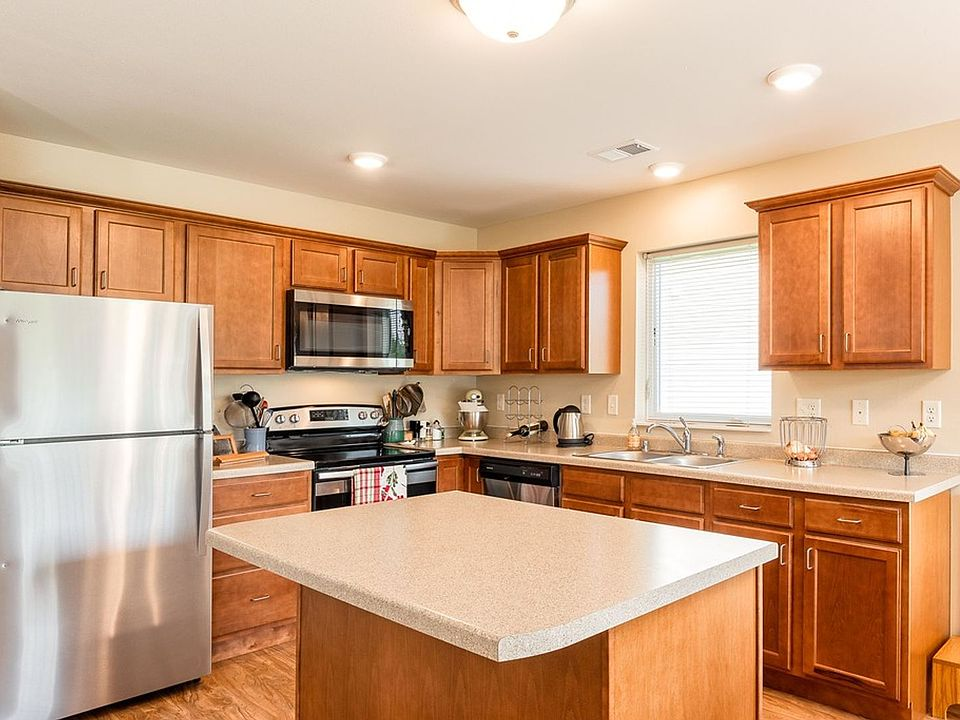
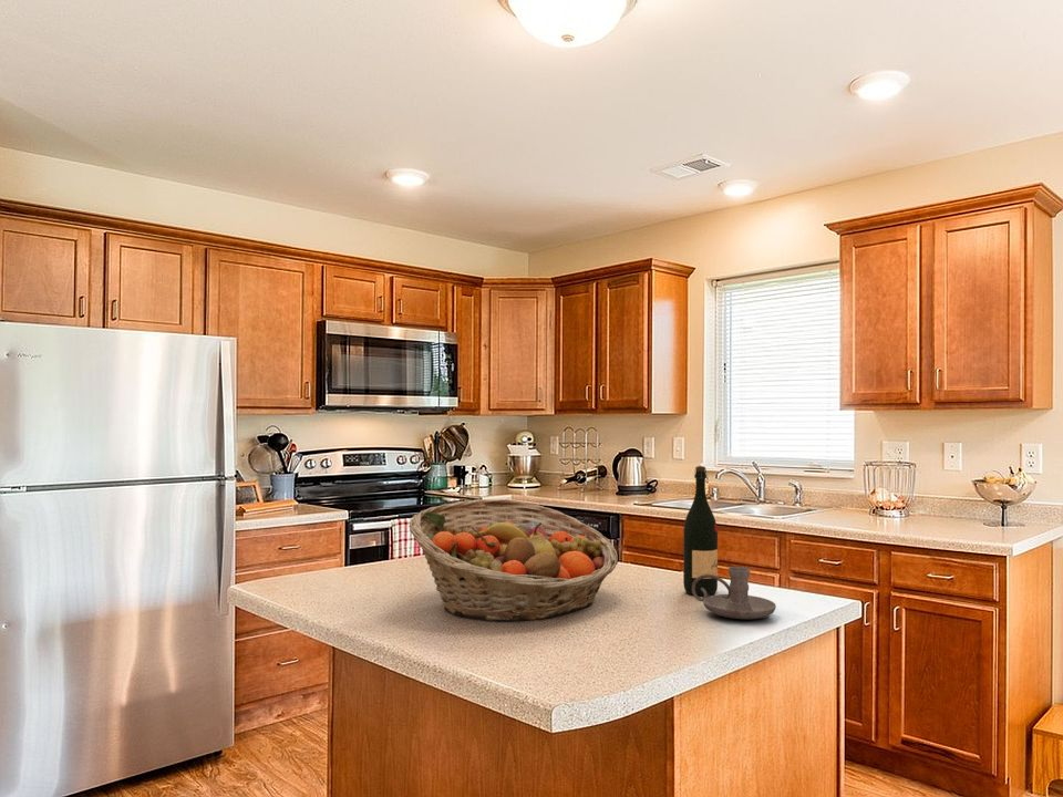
+ candle holder [692,566,777,620]
+ fruit basket [407,498,619,623]
+ wine bottle [682,465,719,597]
